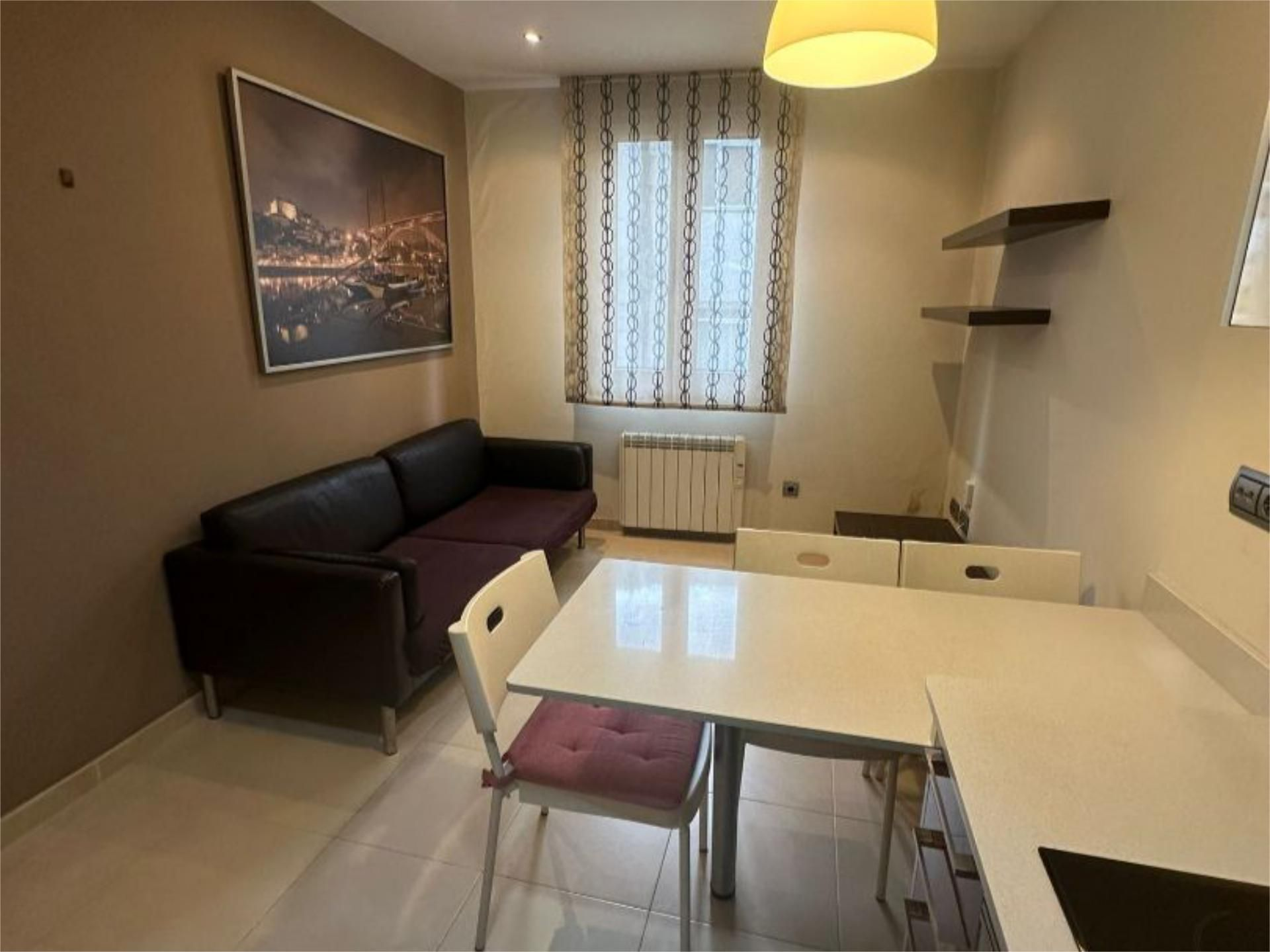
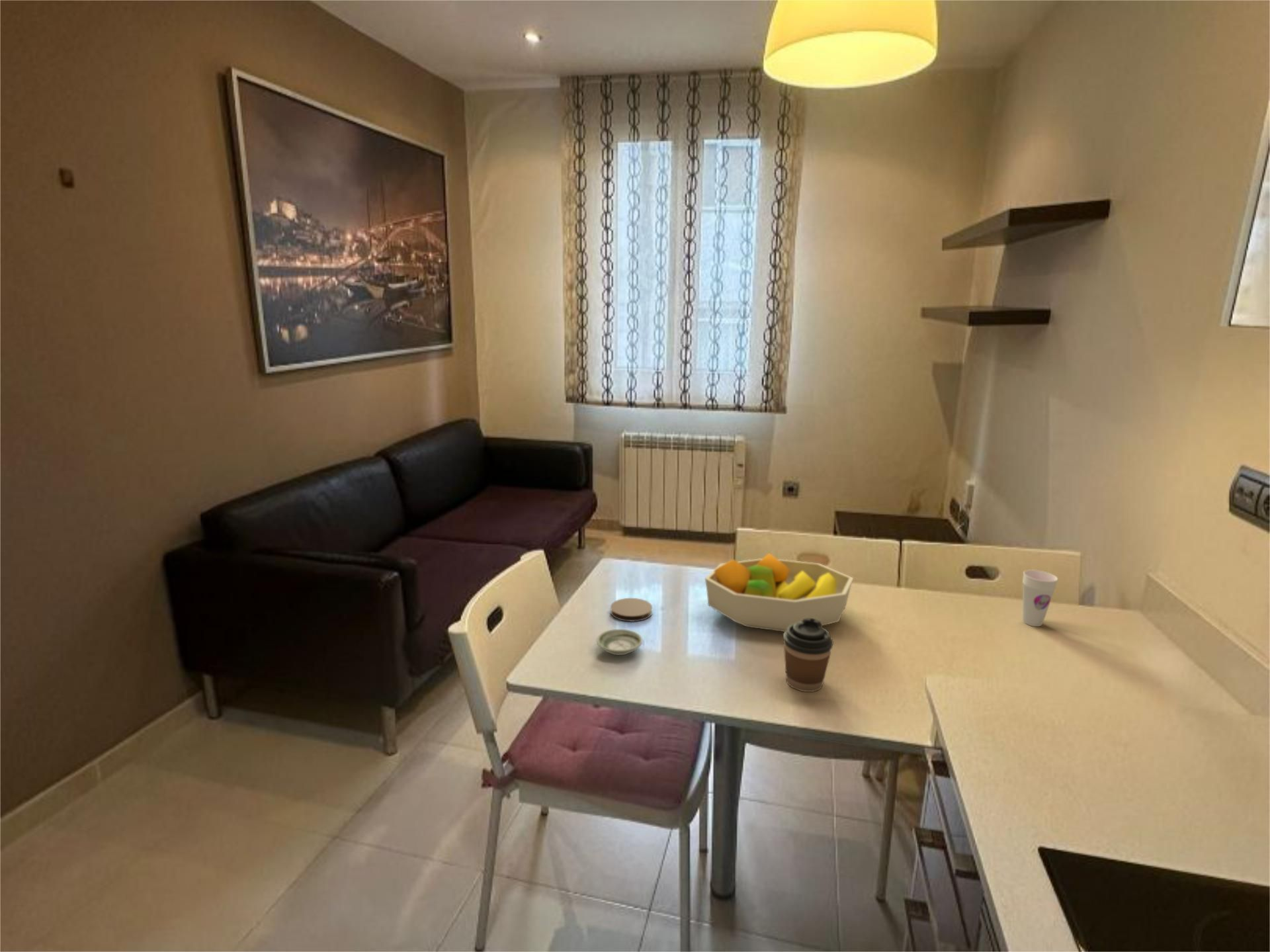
+ fruit bowl [704,552,854,632]
+ saucer [596,628,643,656]
+ cup [1022,570,1059,627]
+ coffee cup [783,618,834,693]
+ coaster [610,597,653,623]
